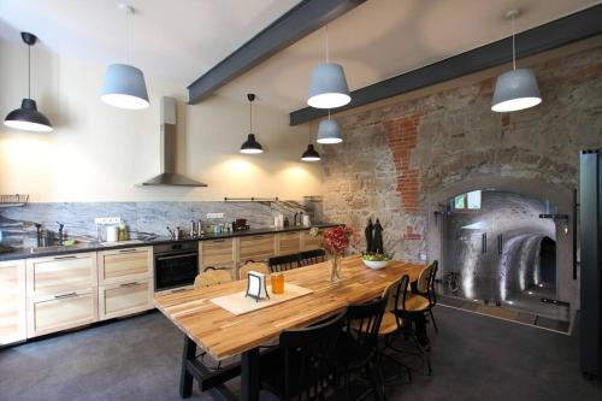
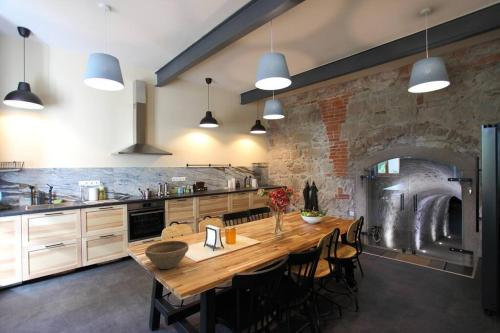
+ flower pot [144,240,190,270]
